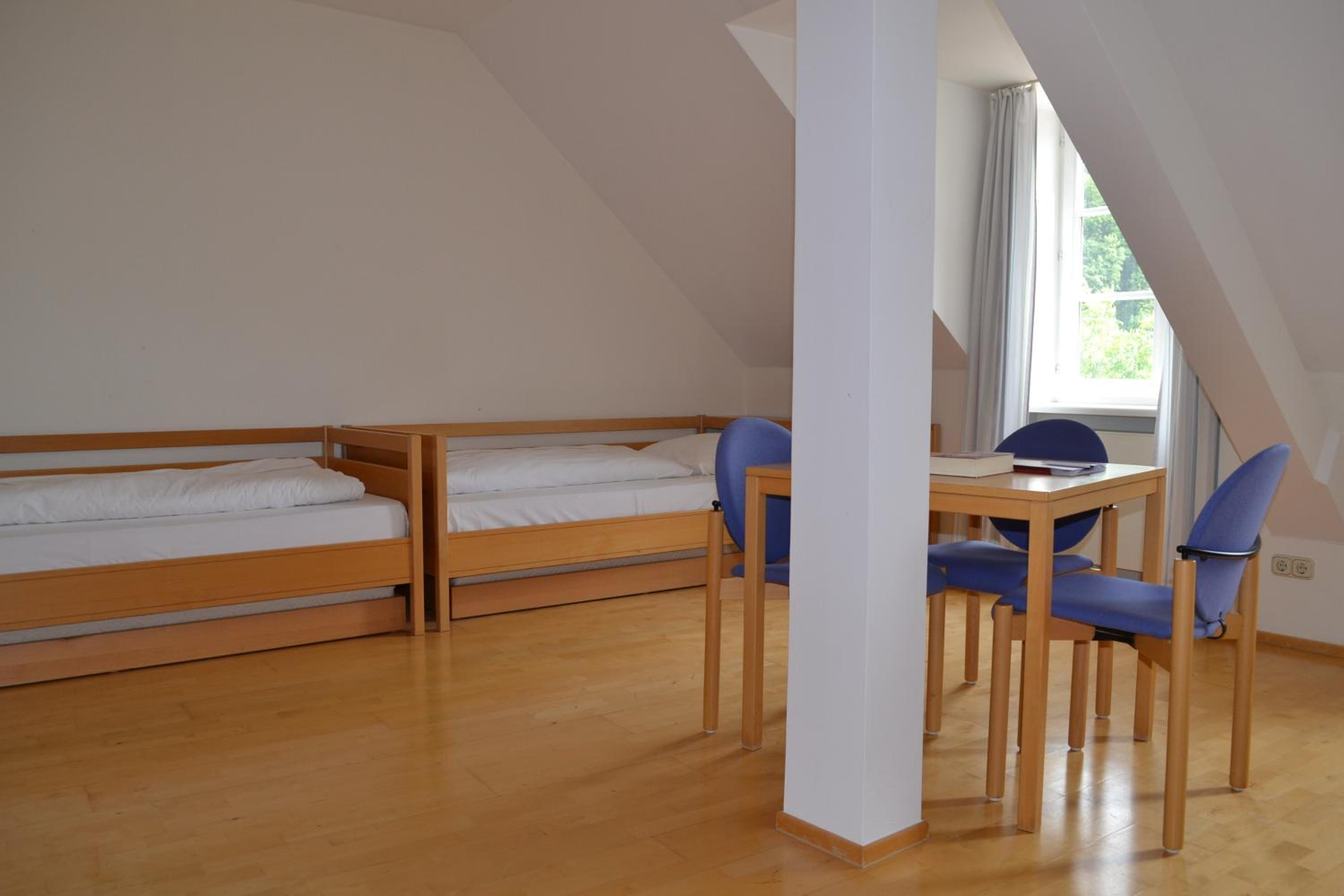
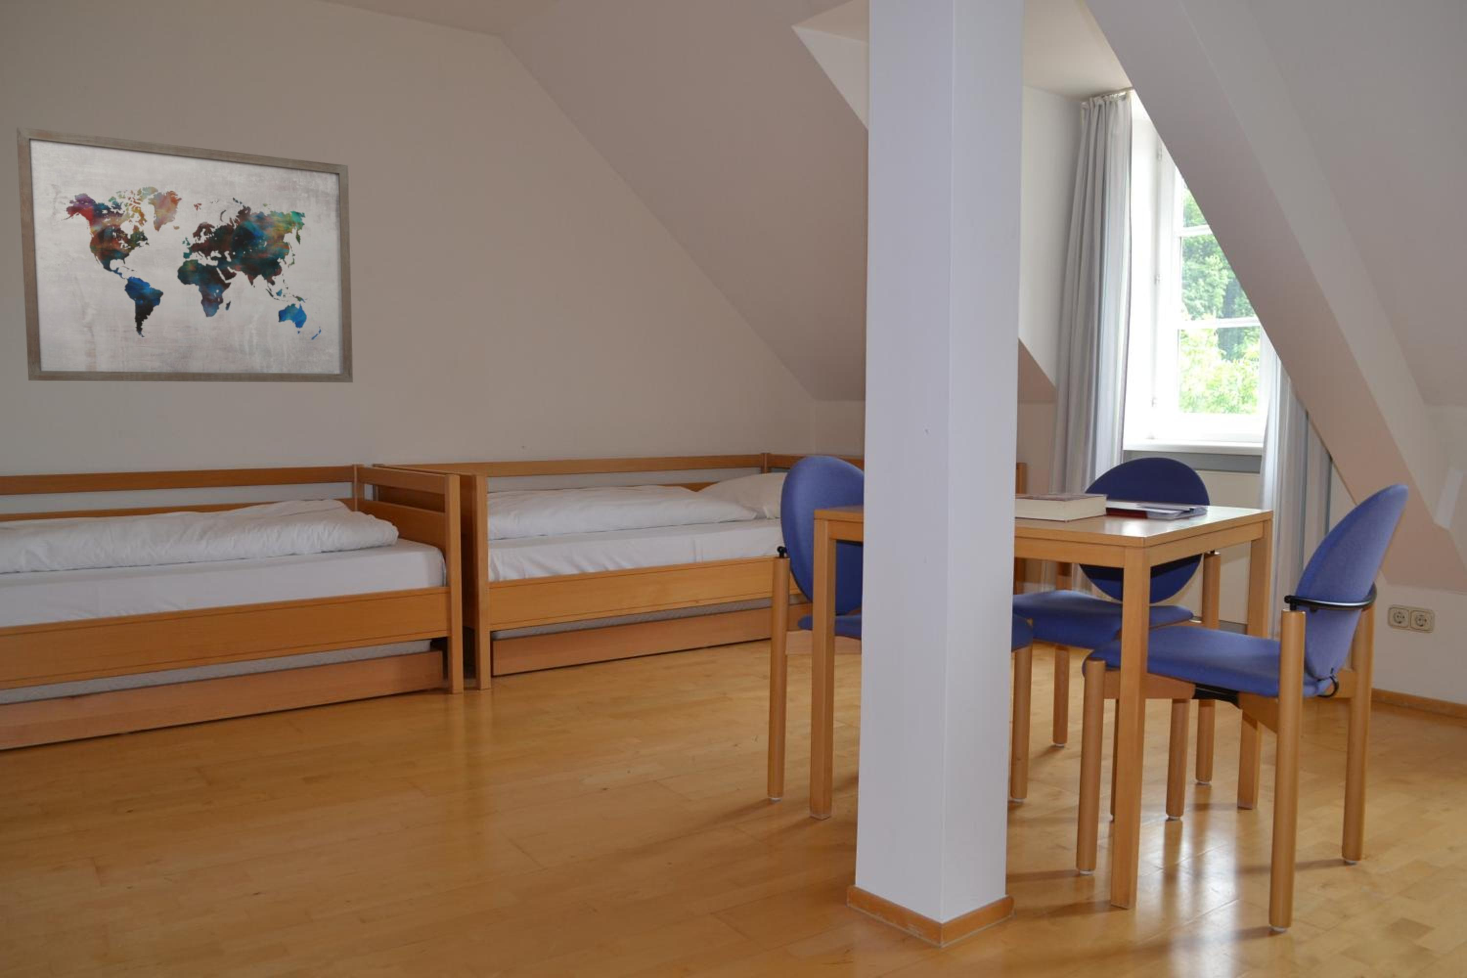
+ wall art [15,127,354,383]
